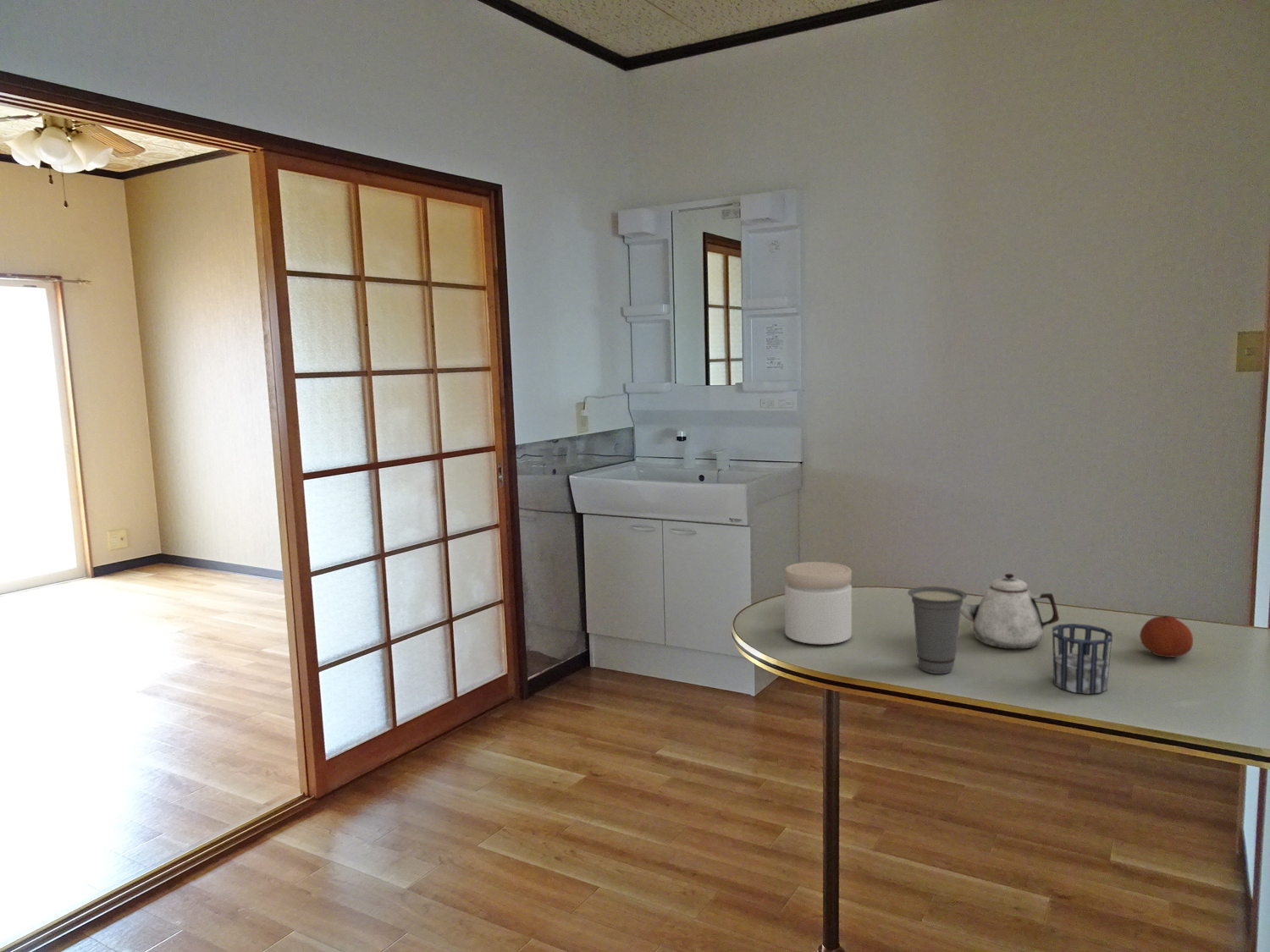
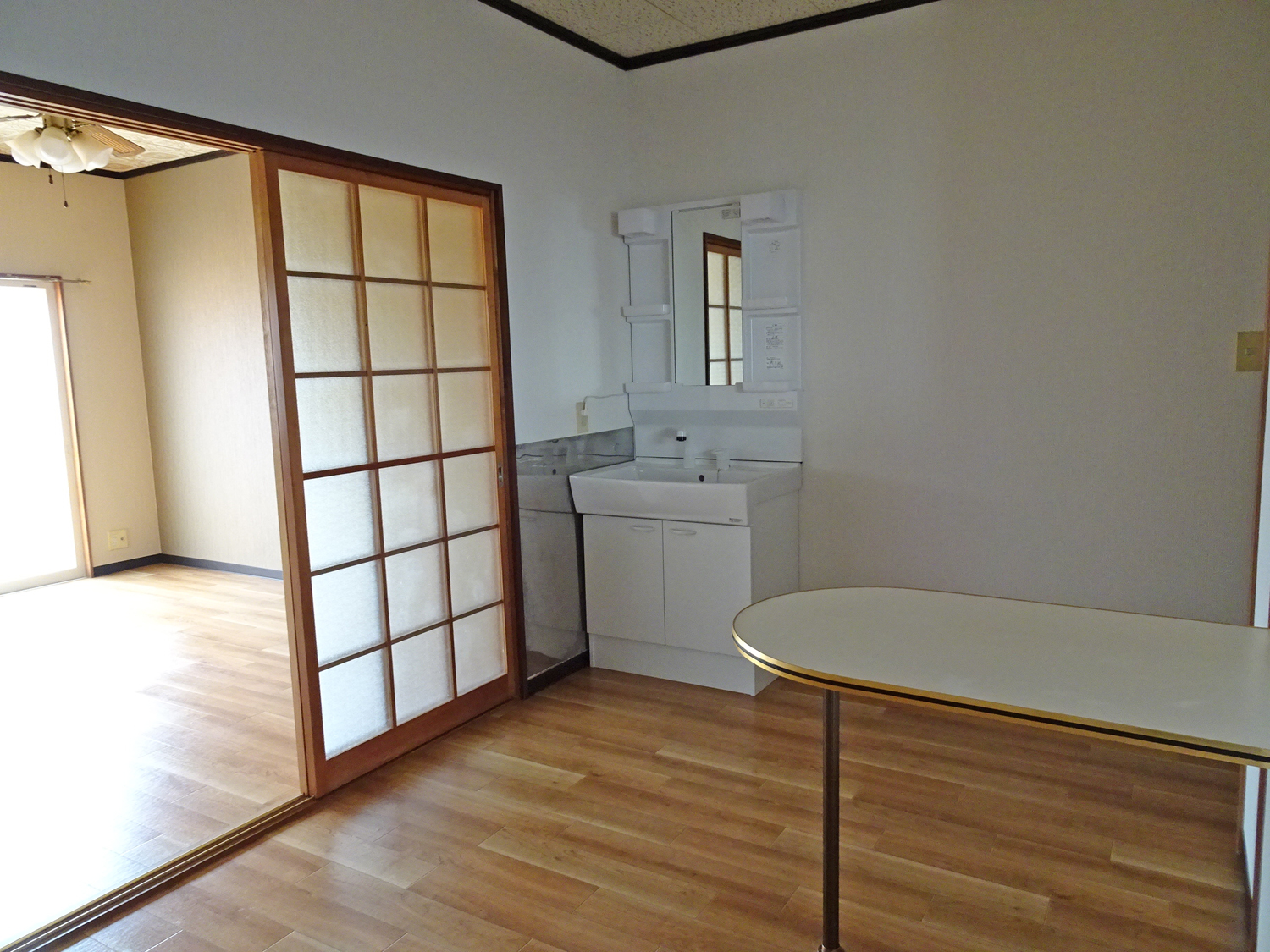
- cup [1052,623,1113,695]
- teapot [960,573,1060,650]
- fruit [1139,614,1194,658]
- jar [784,561,853,646]
- cup [907,586,968,674]
